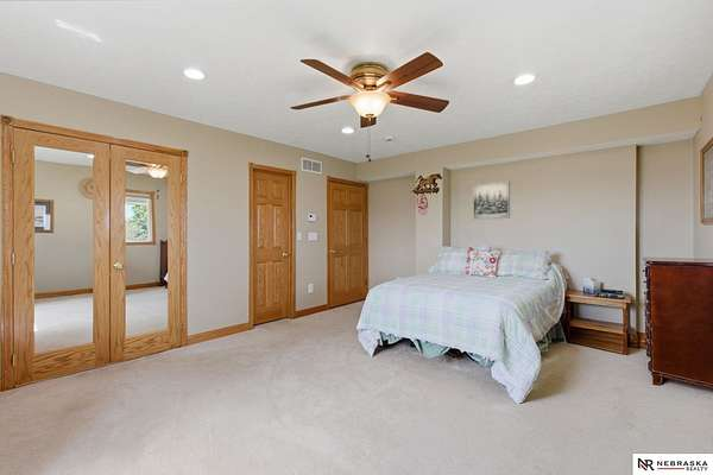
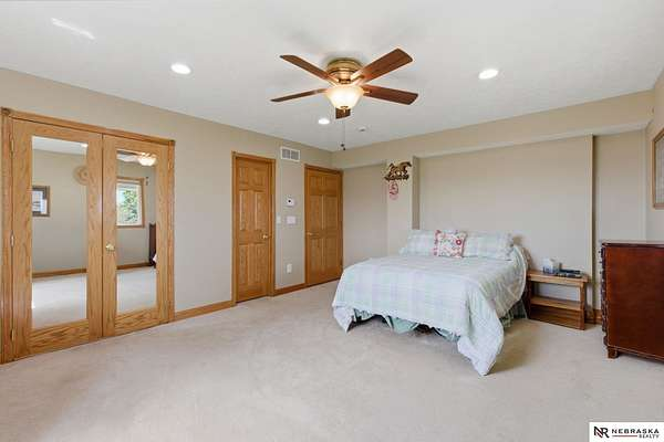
- wall art [472,180,511,221]
